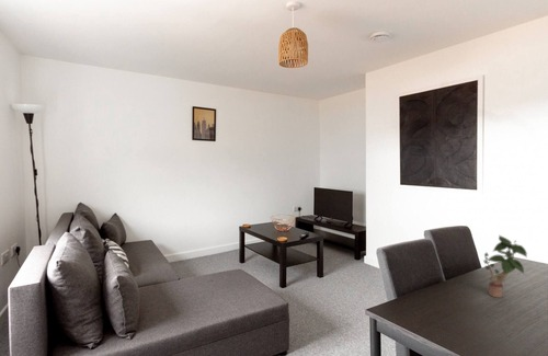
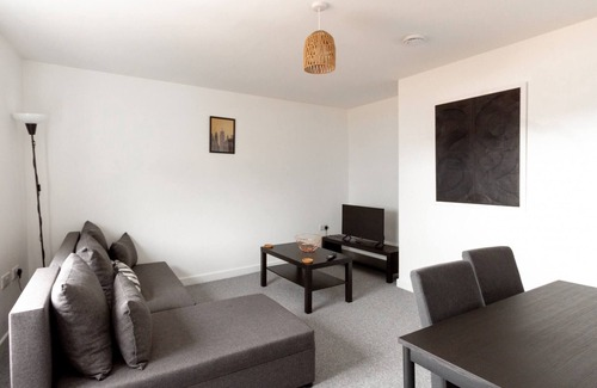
- potted plant [482,234,528,299]
